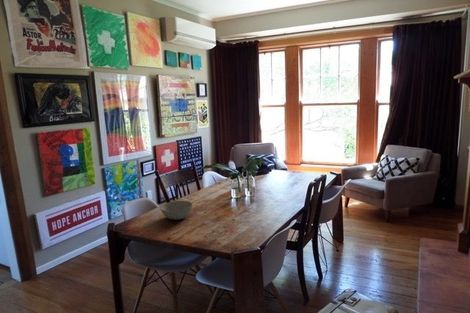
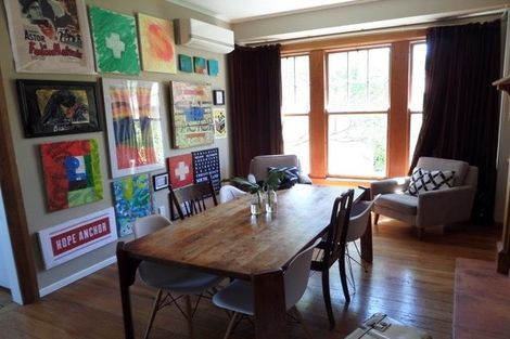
- bowl [159,200,194,221]
